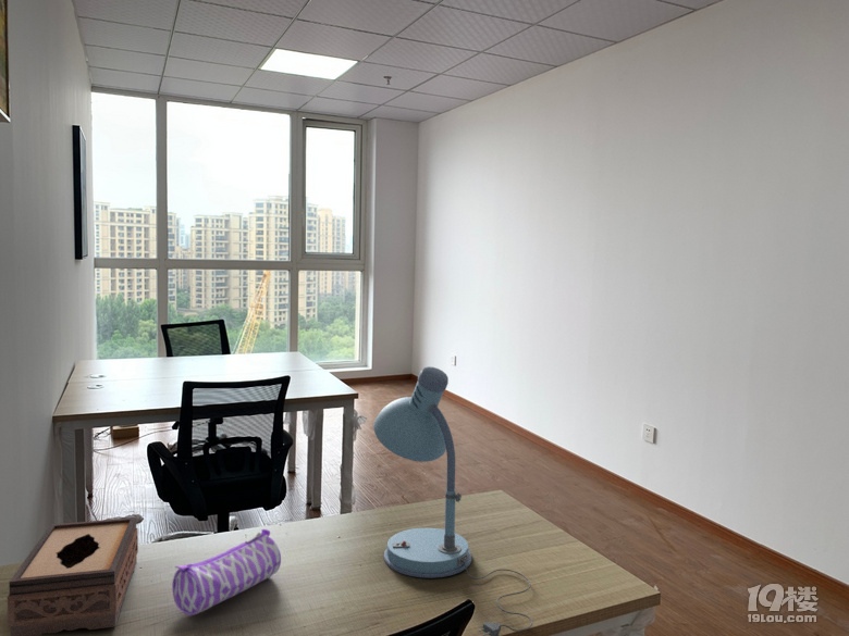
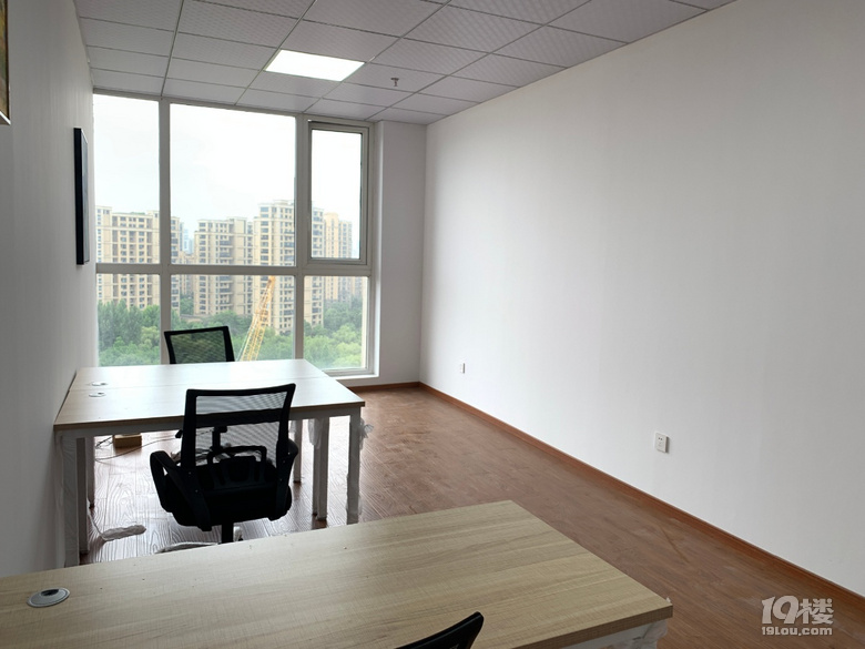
- desk lamp [372,365,533,636]
- tissue box [7,516,139,636]
- pencil case [171,528,282,616]
